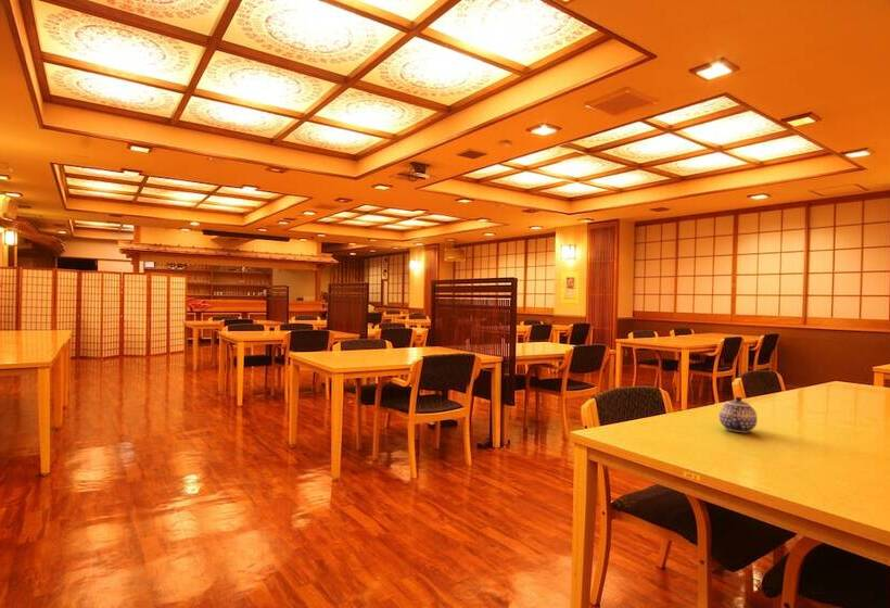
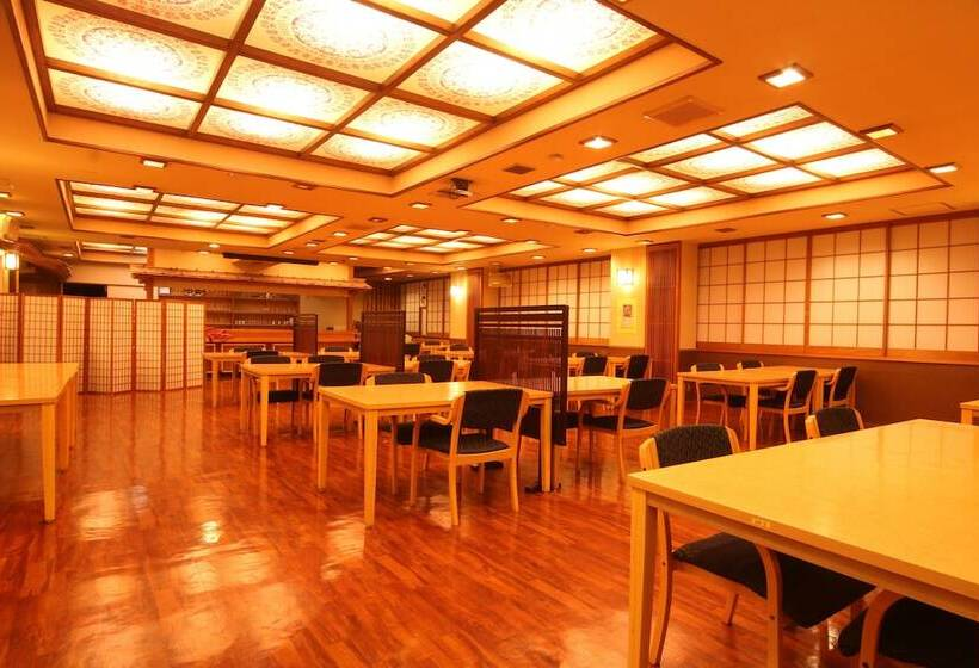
- teapot [719,396,759,433]
